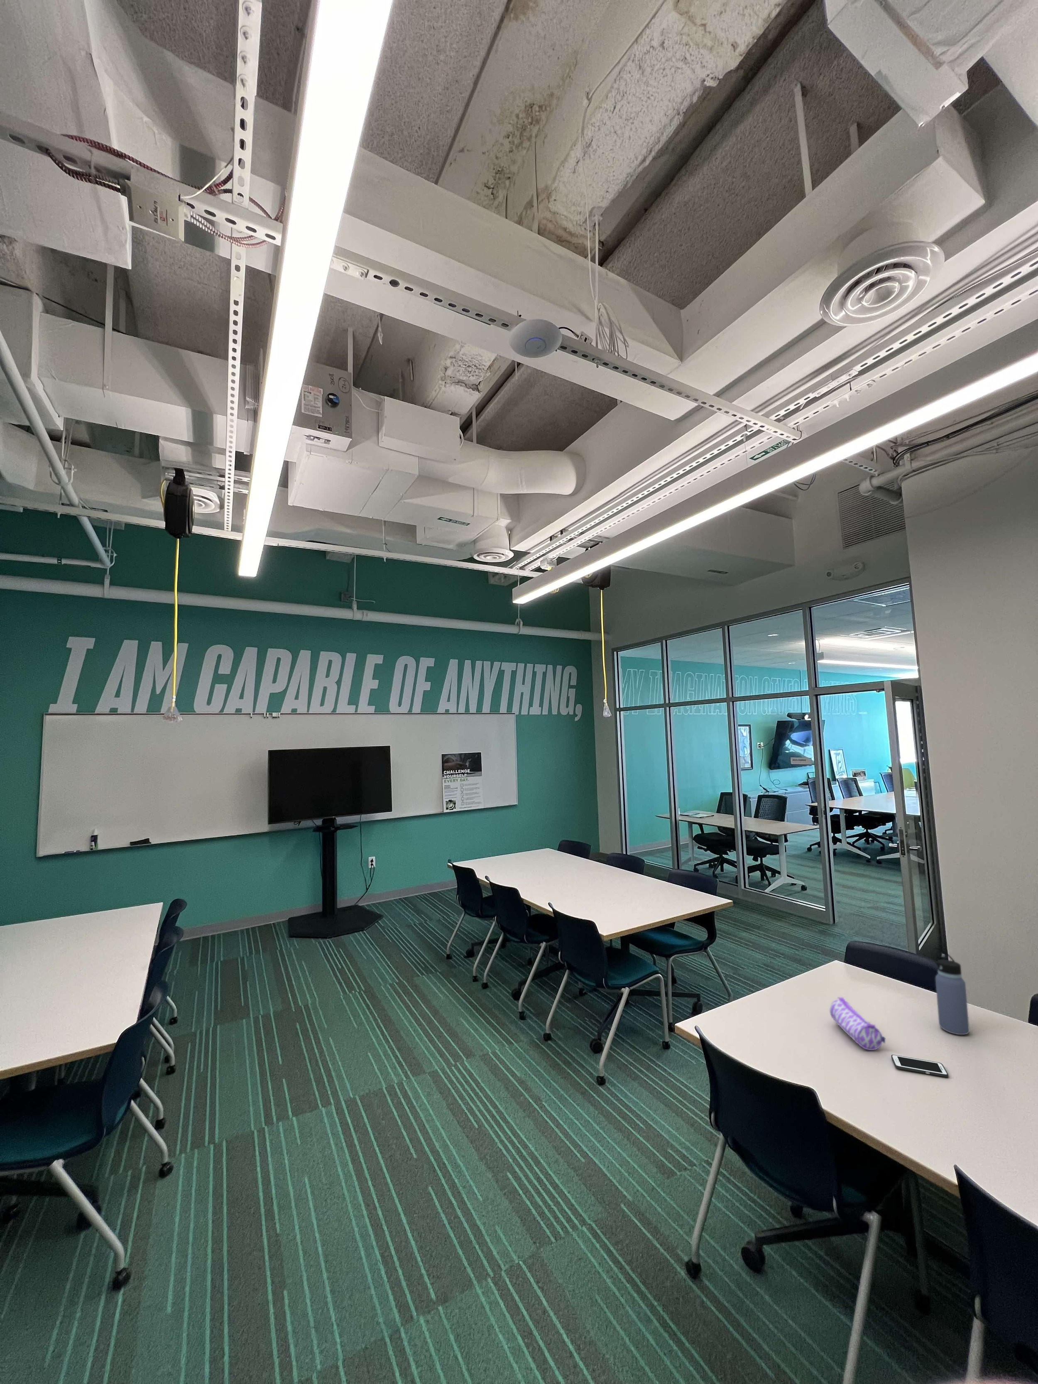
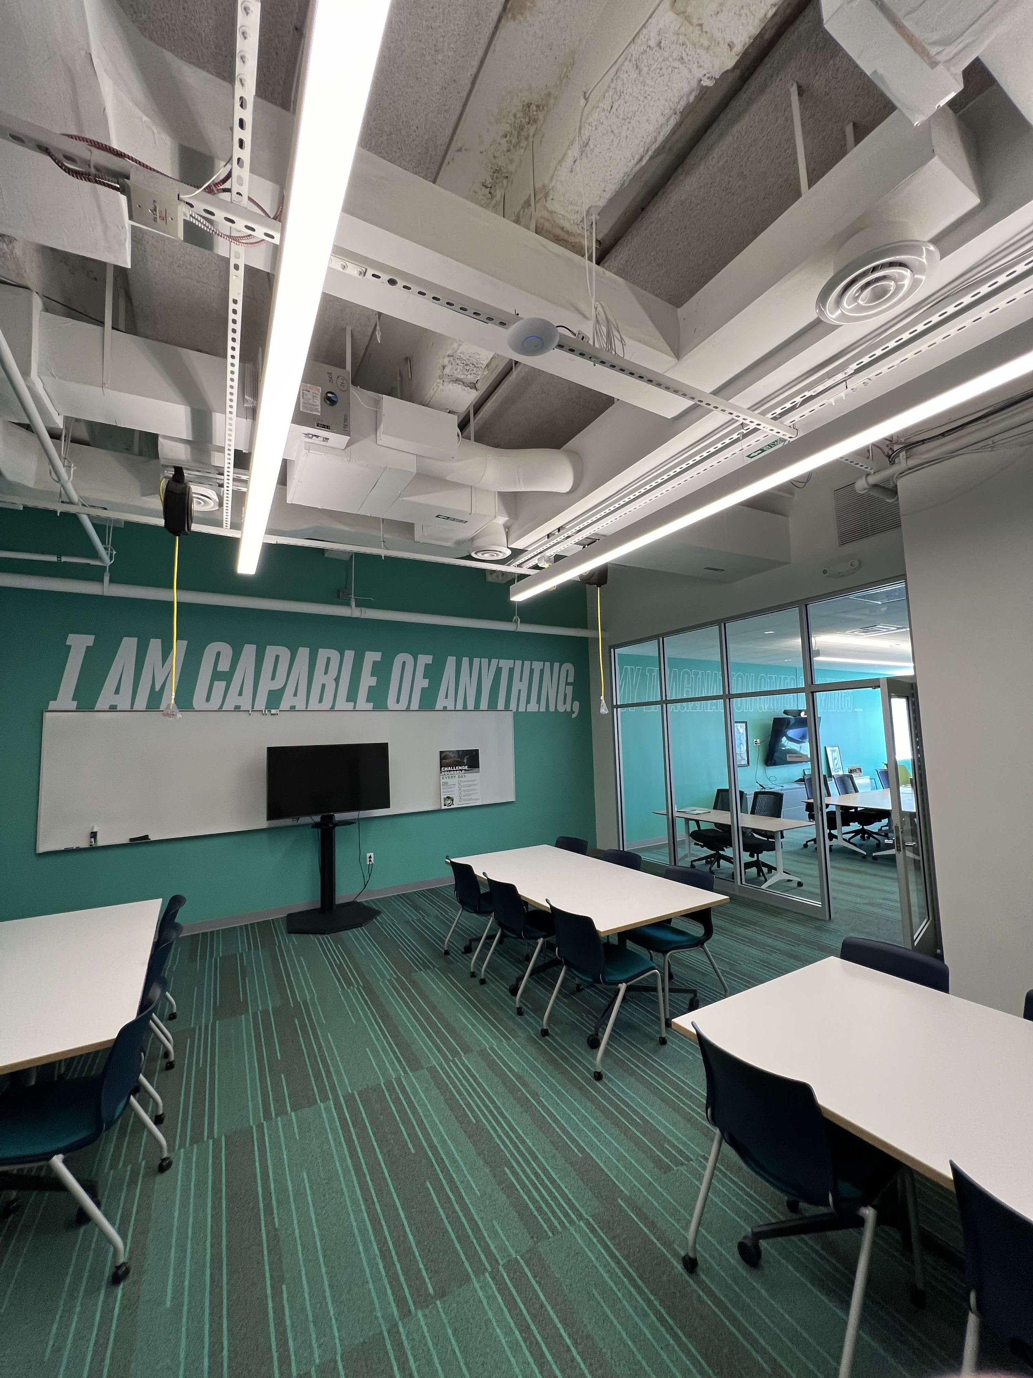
- cell phone [891,1055,949,1078]
- water bottle [930,947,970,1035]
- pencil case [829,997,885,1050]
